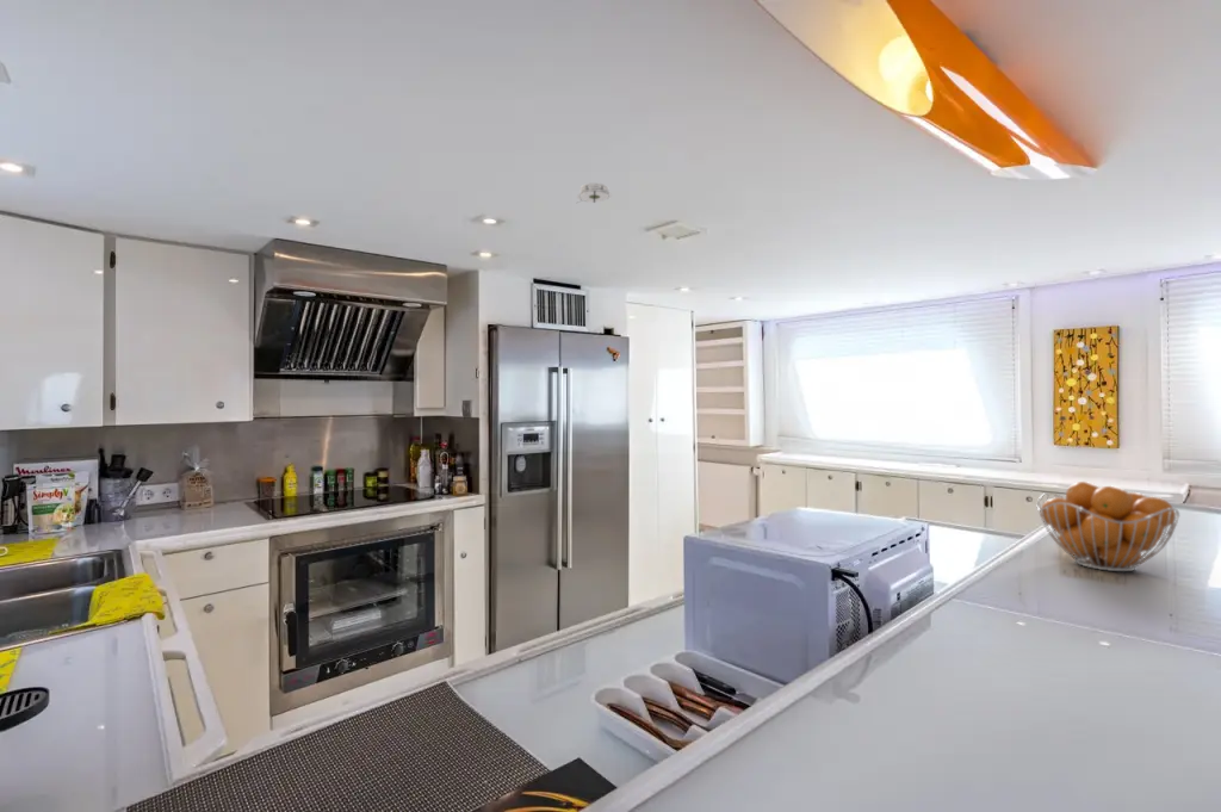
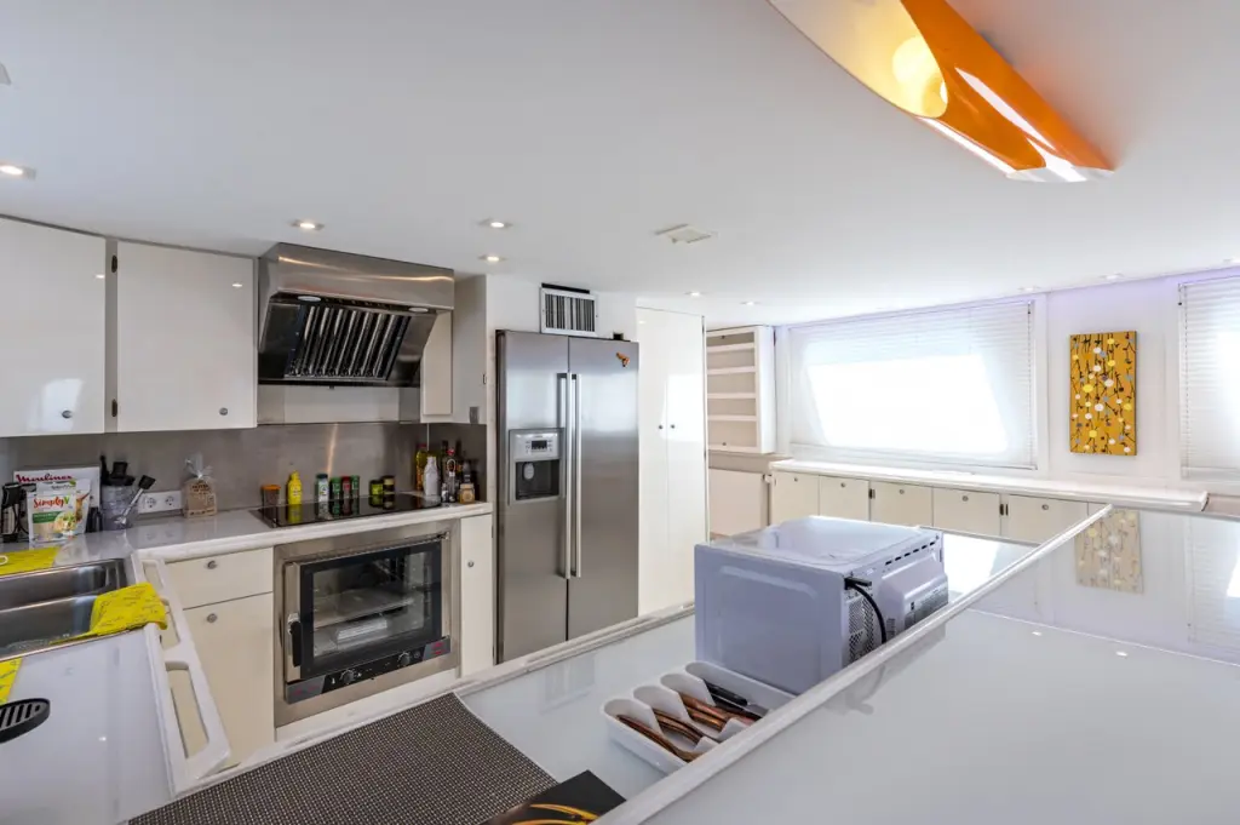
- fruit basket [1036,481,1180,572]
- smoke detector [576,181,613,204]
